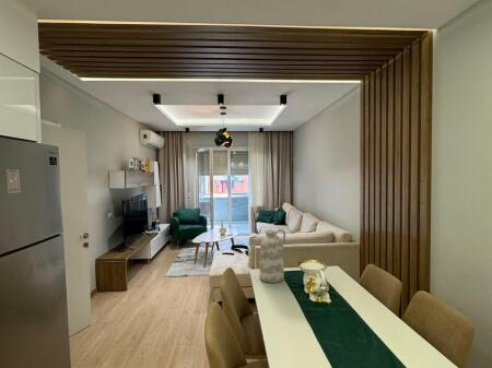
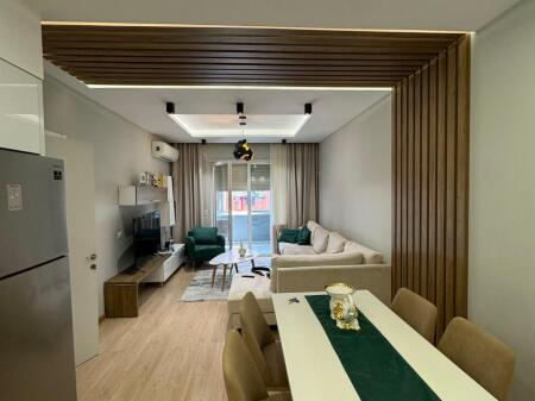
- vase [258,228,286,284]
